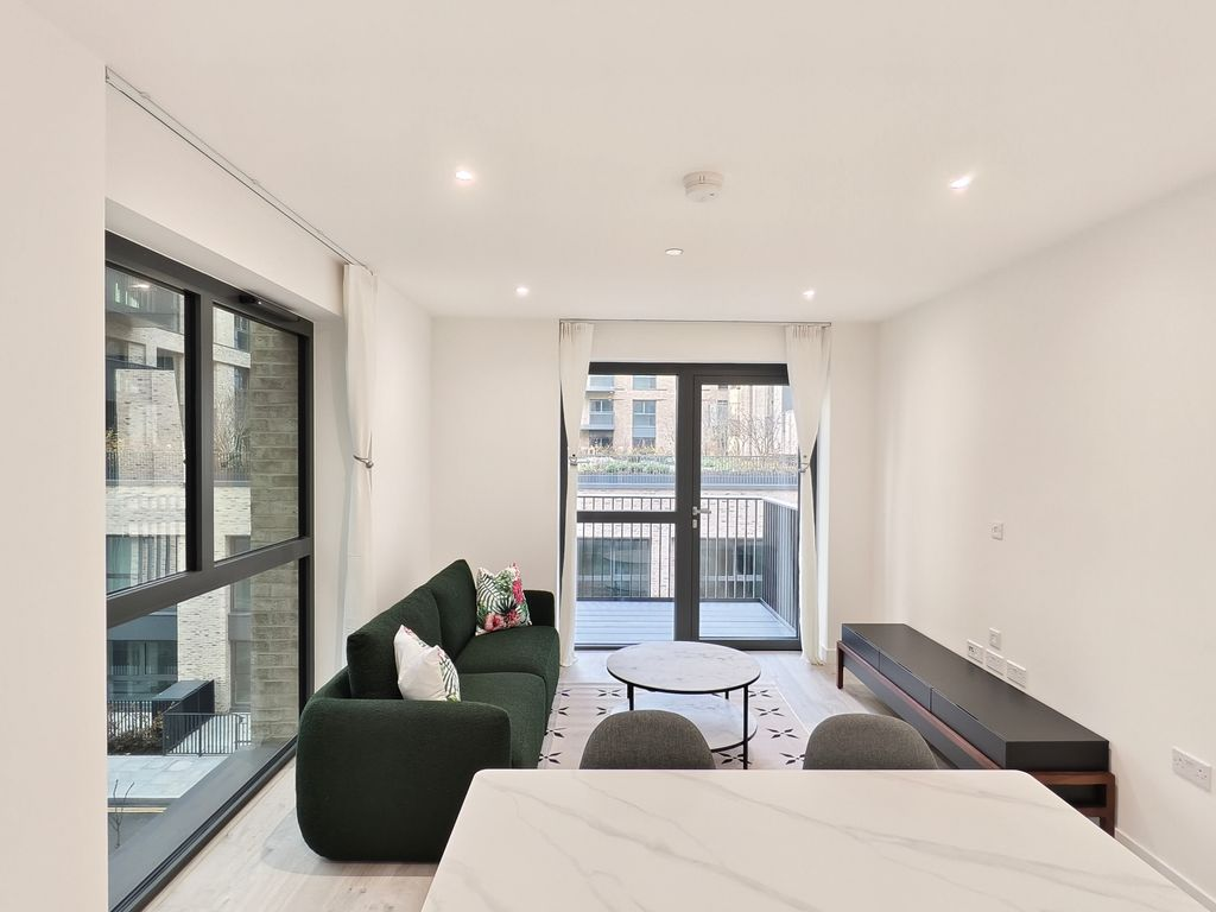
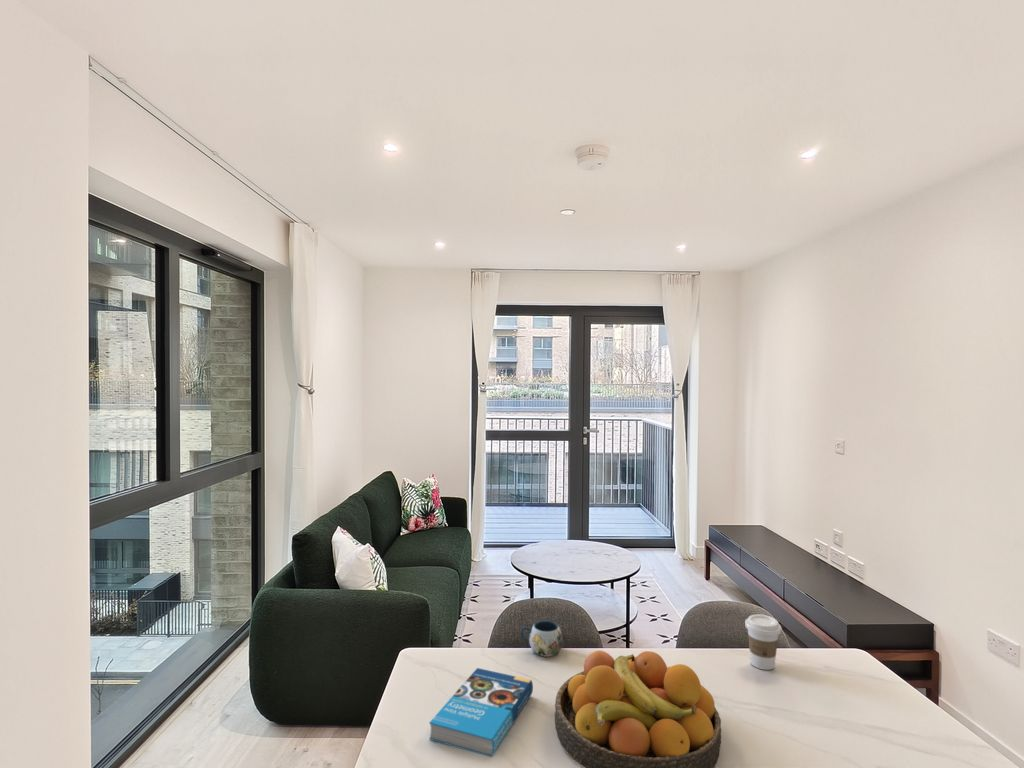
+ mug [520,620,564,658]
+ book [428,667,534,758]
+ fruit bowl [554,650,722,768]
+ coffee cup [744,613,782,671]
